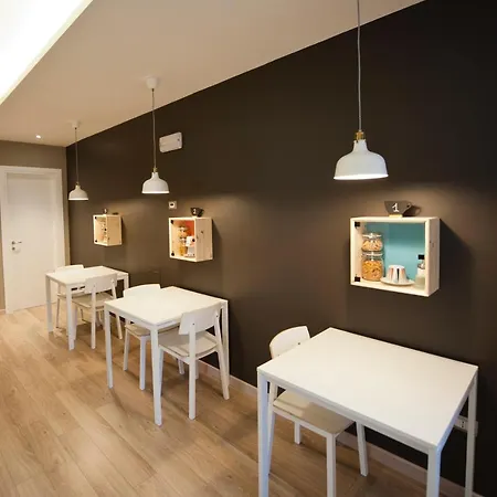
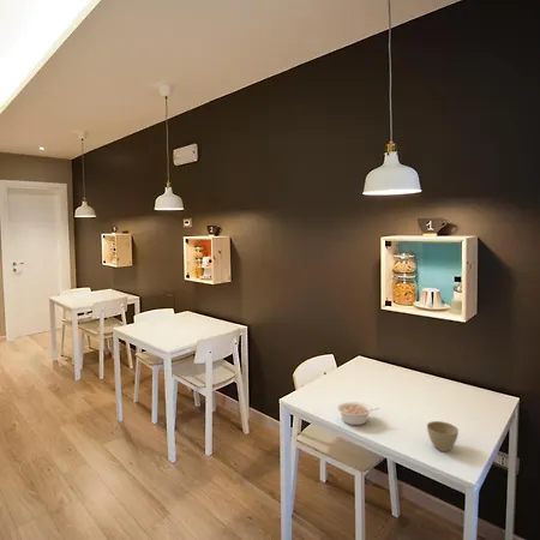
+ legume [336,401,380,426]
+ flower pot [426,420,460,452]
